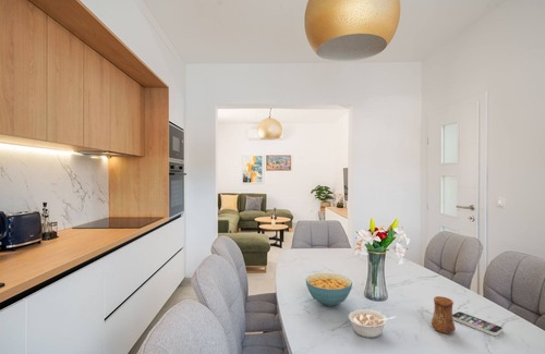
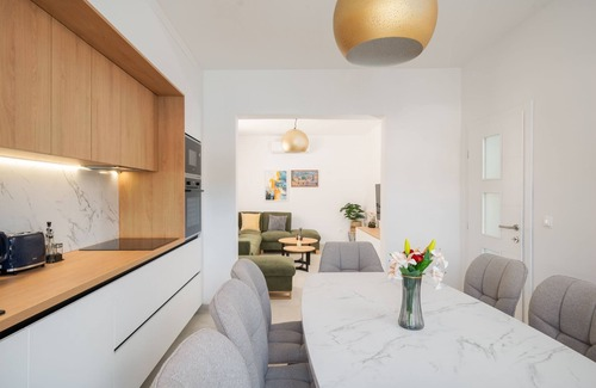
- cup [431,295,457,335]
- smartphone [452,310,504,337]
- legume [348,308,397,339]
- cereal bowl [305,272,353,307]
